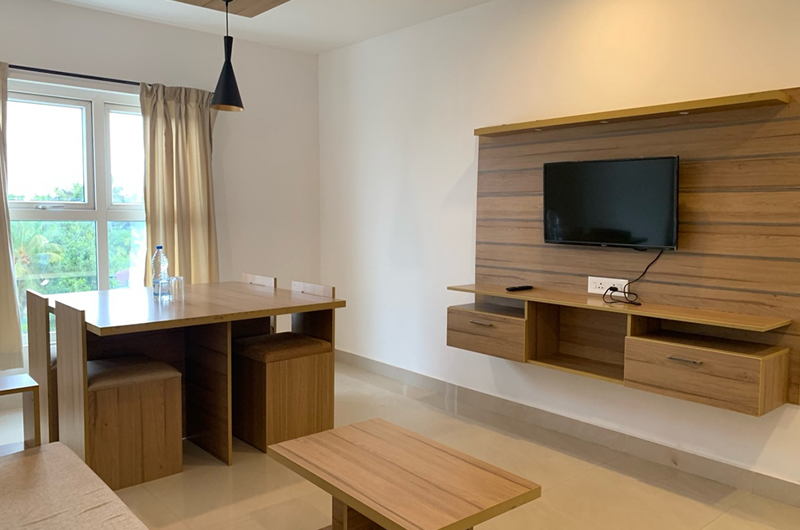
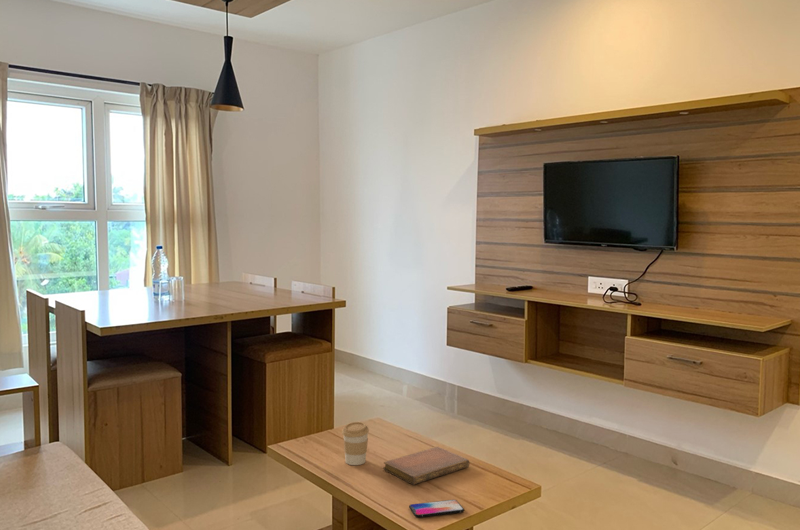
+ smartphone [408,499,465,518]
+ notebook [382,446,470,486]
+ coffee cup [341,421,370,466]
